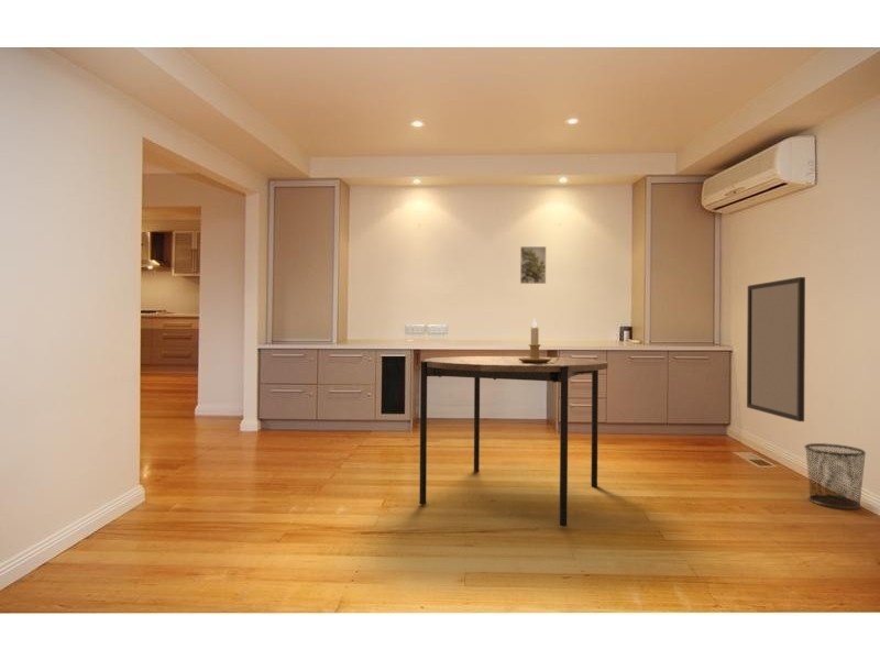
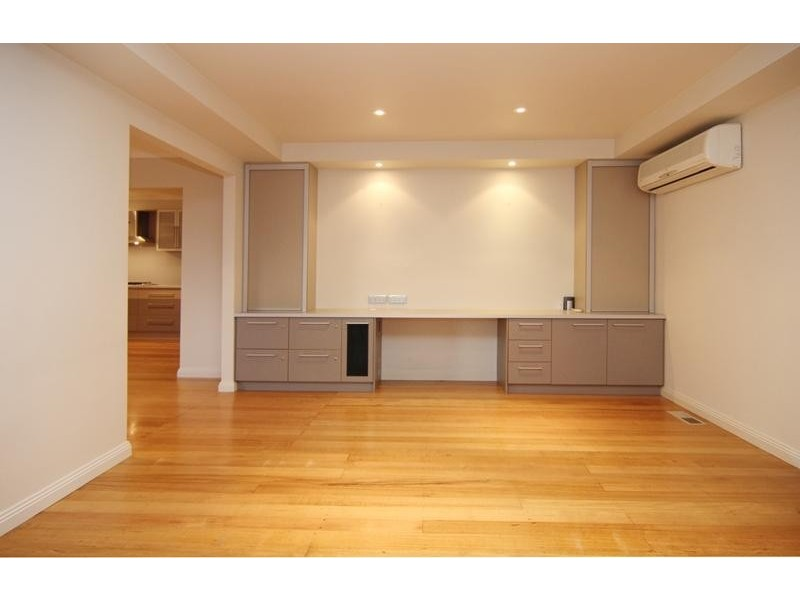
- dining table [418,355,608,528]
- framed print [519,245,547,285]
- waste bin [803,442,867,510]
- home mirror [746,276,806,422]
- candlestick [518,319,560,363]
